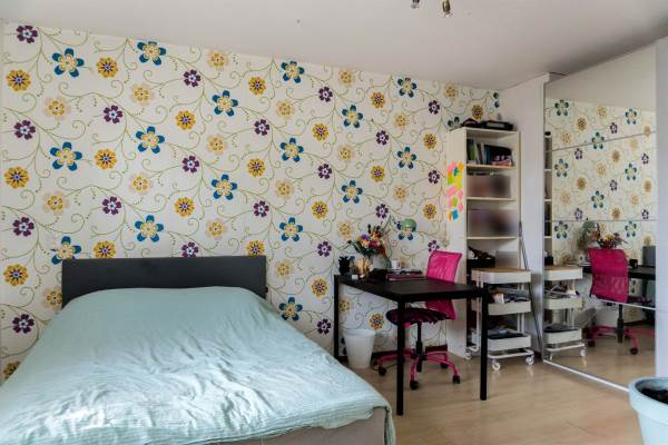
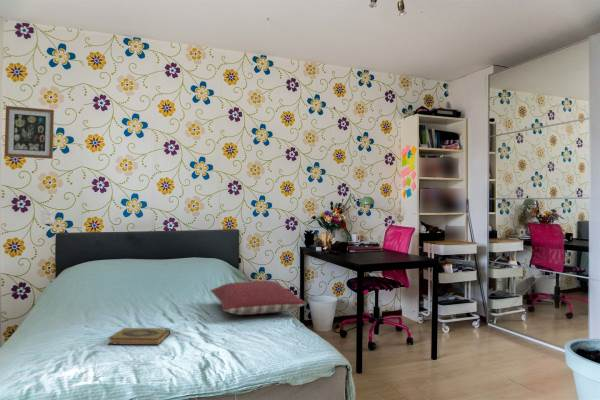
+ hardback book [107,327,171,346]
+ pillow [210,280,307,316]
+ wall art [4,105,55,160]
